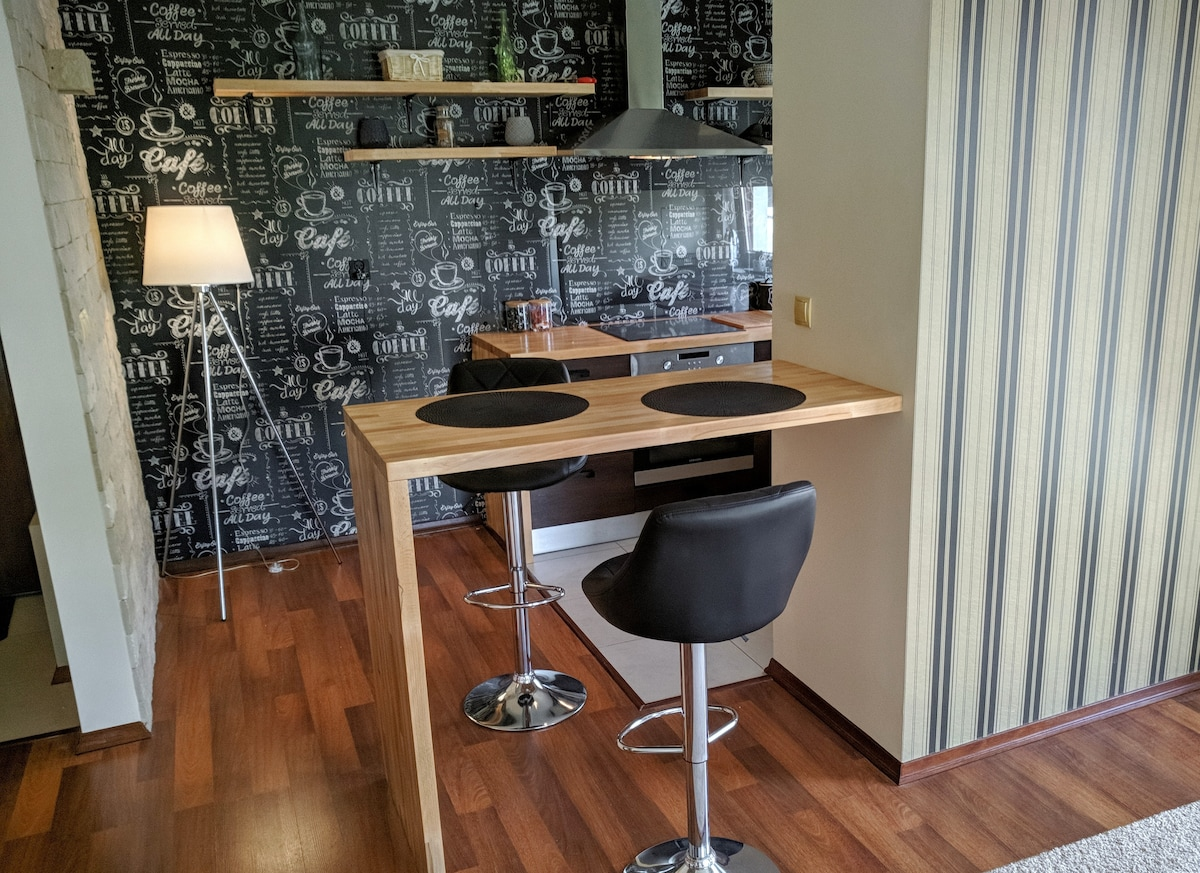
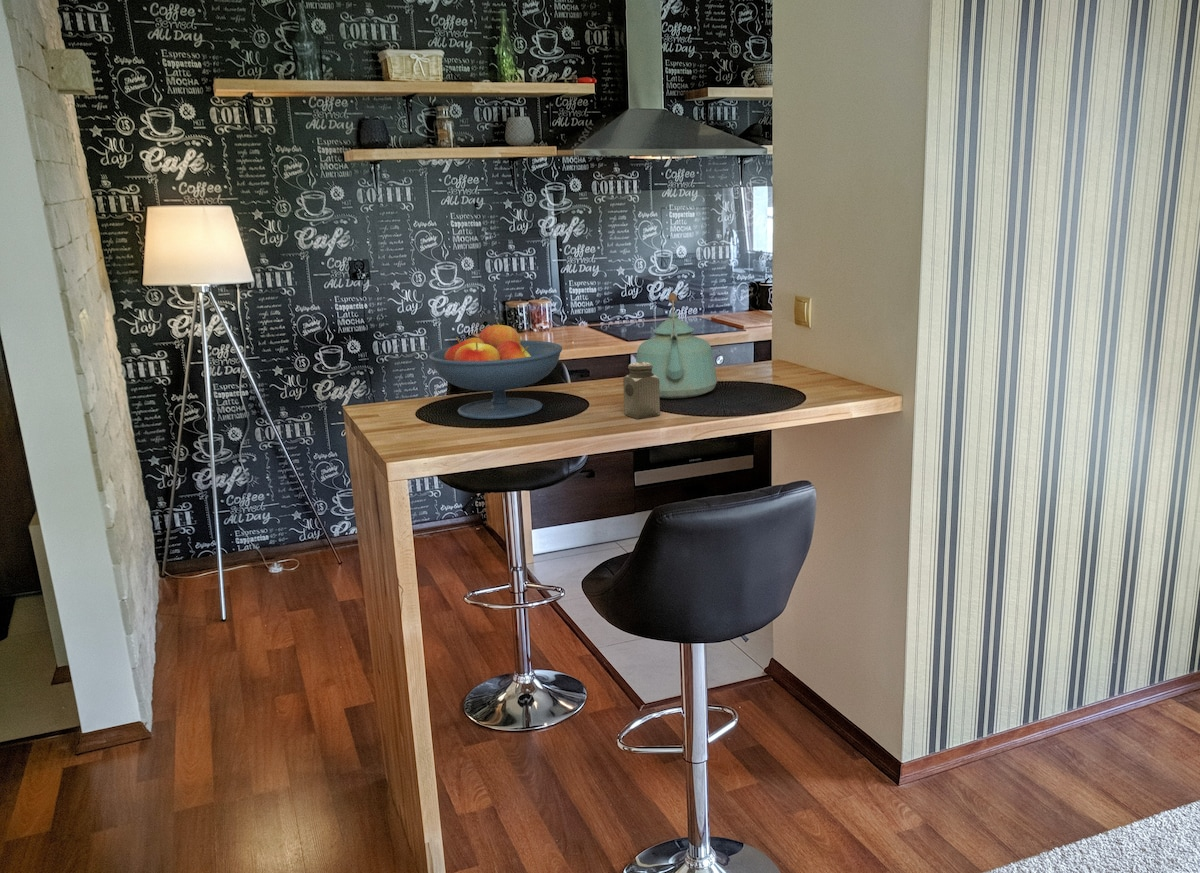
+ fruit bowl [428,322,563,420]
+ salt shaker [622,361,661,420]
+ kettle [635,292,718,400]
